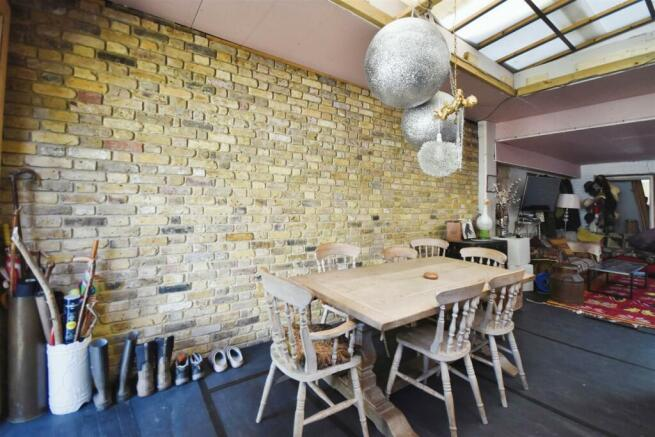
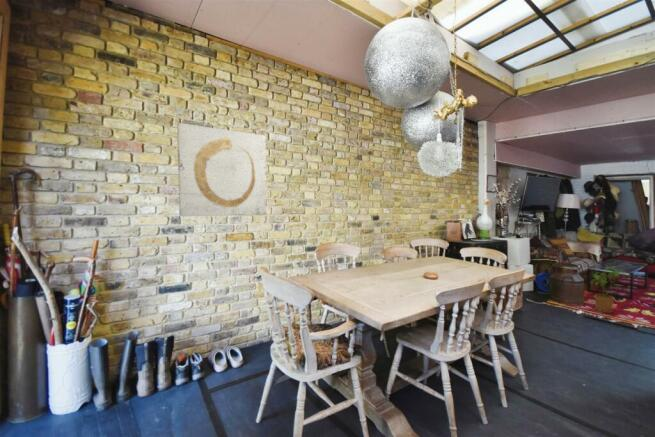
+ house plant [590,265,627,314]
+ wall art [176,122,268,217]
